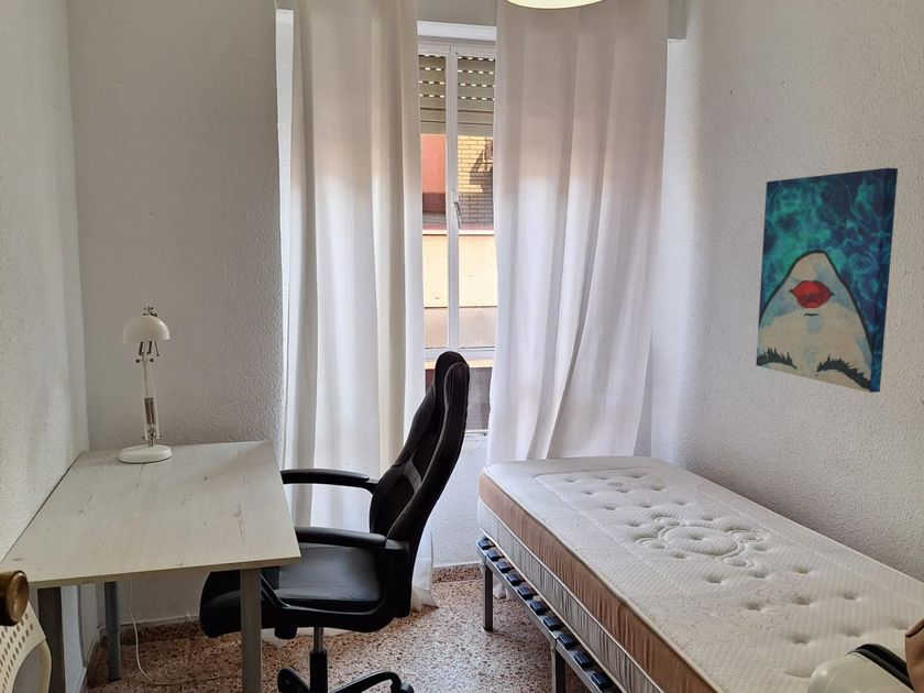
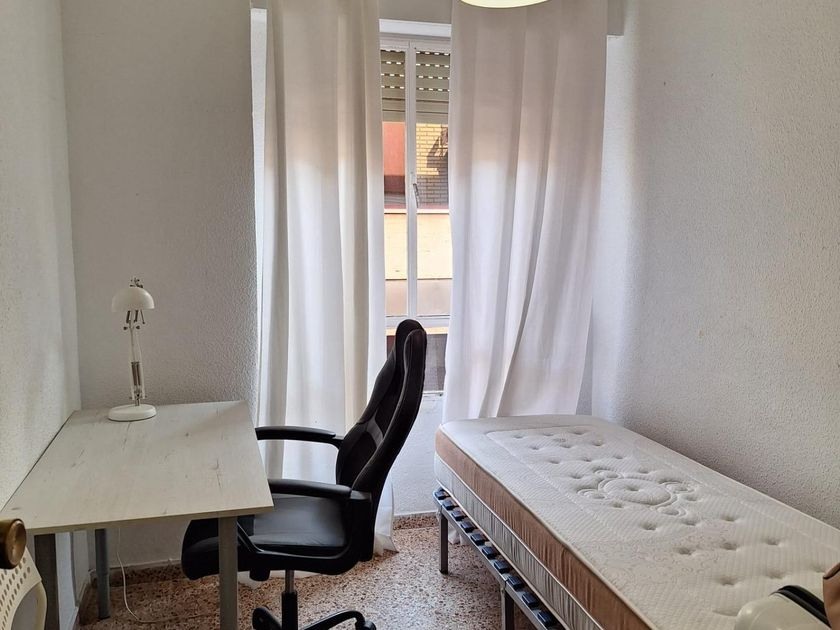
- wall art [755,167,899,394]
